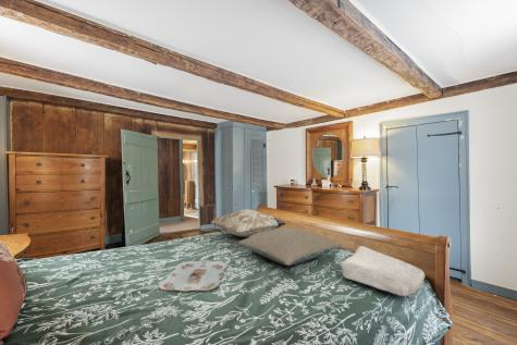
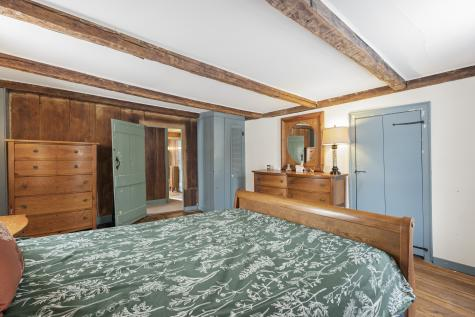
- decorative pillow [210,208,287,238]
- soap bar [338,245,426,297]
- serving tray [158,259,229,293]
- pillow [237,226,344,267]
